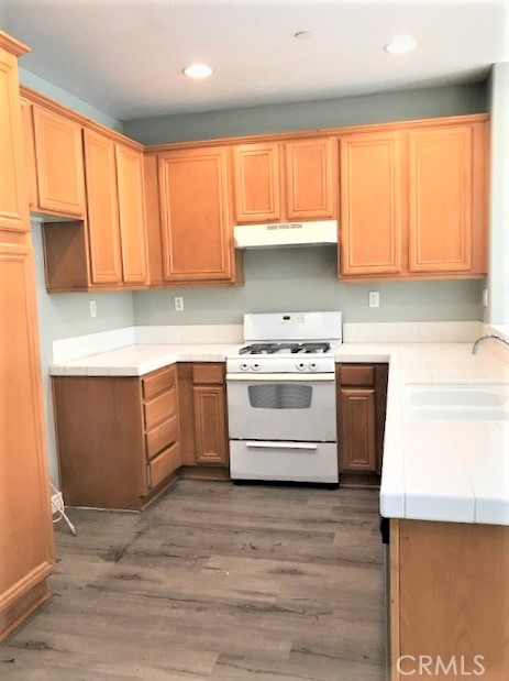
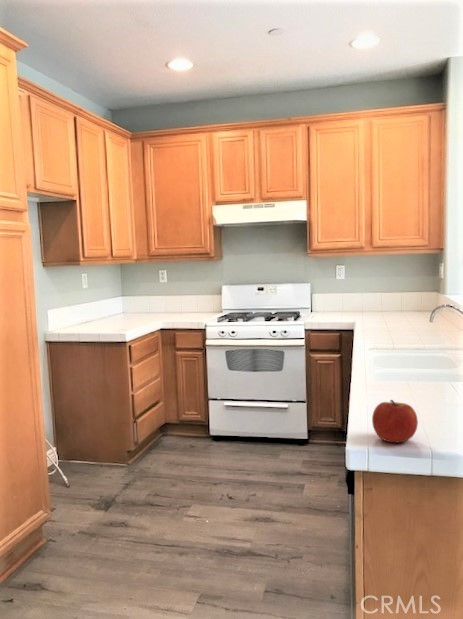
+ apple [371,399,419,444]
